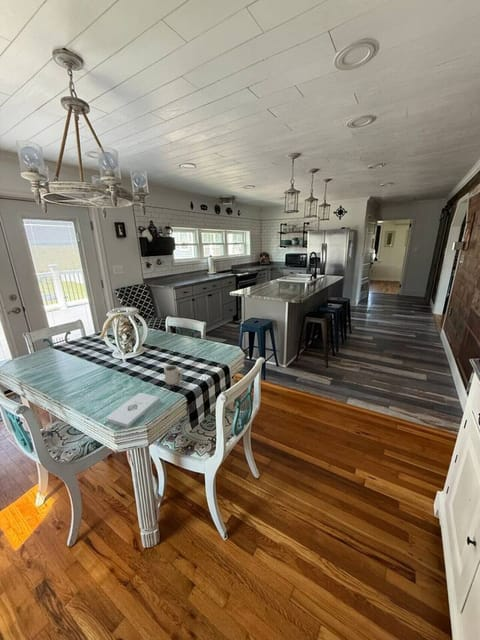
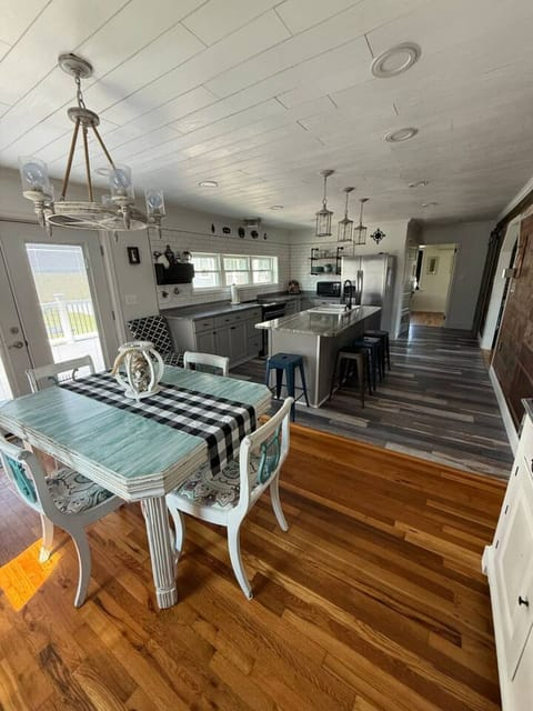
- notepad [105,392,161,429]
- cup [163,364,183,386]
